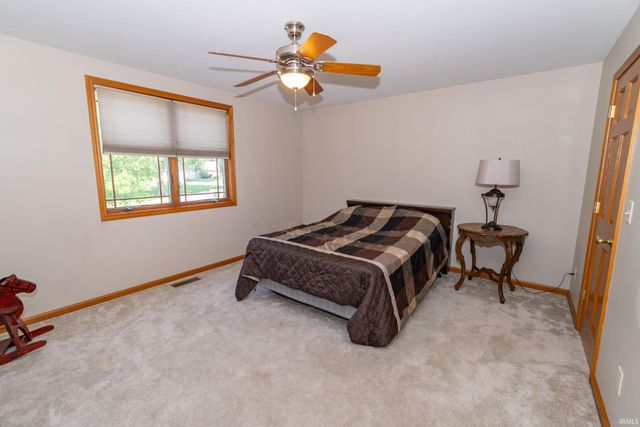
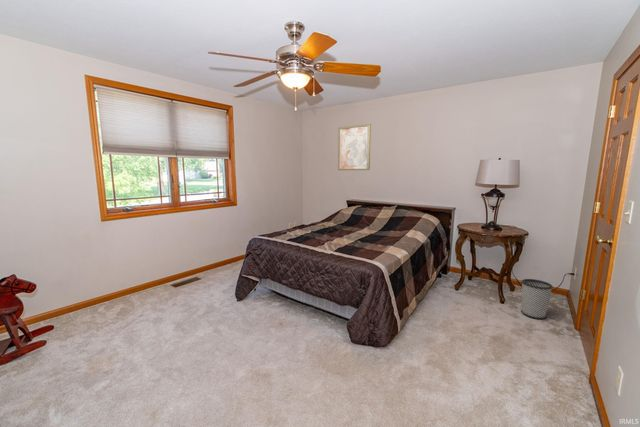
+ wall art [337,123,372,171]
+ wastebasket [520,278,554,320]
